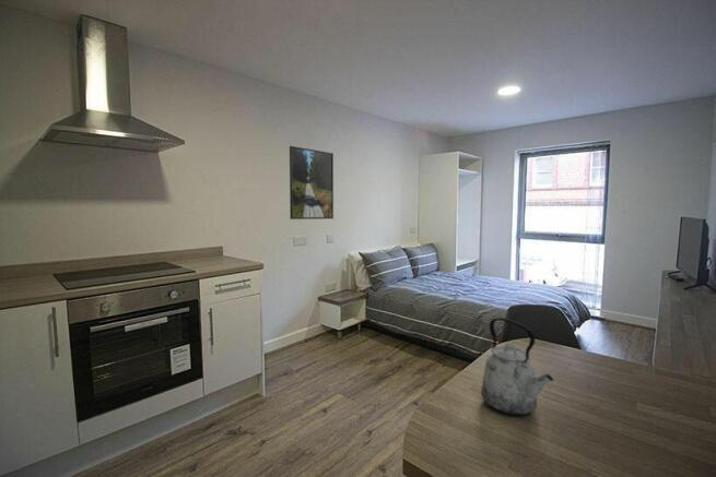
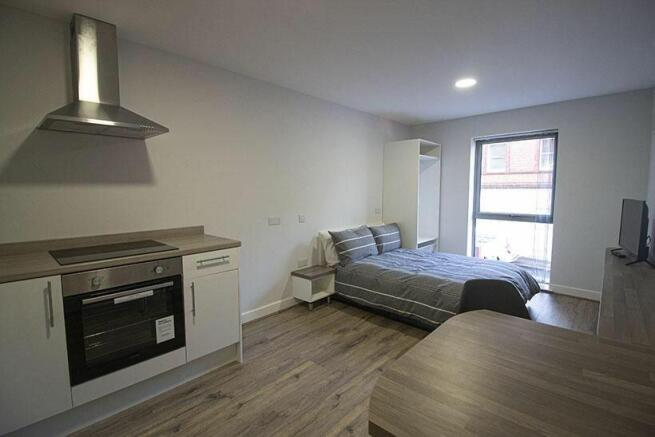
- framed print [289,145,334,220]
- kettle [480,317,554,416]
